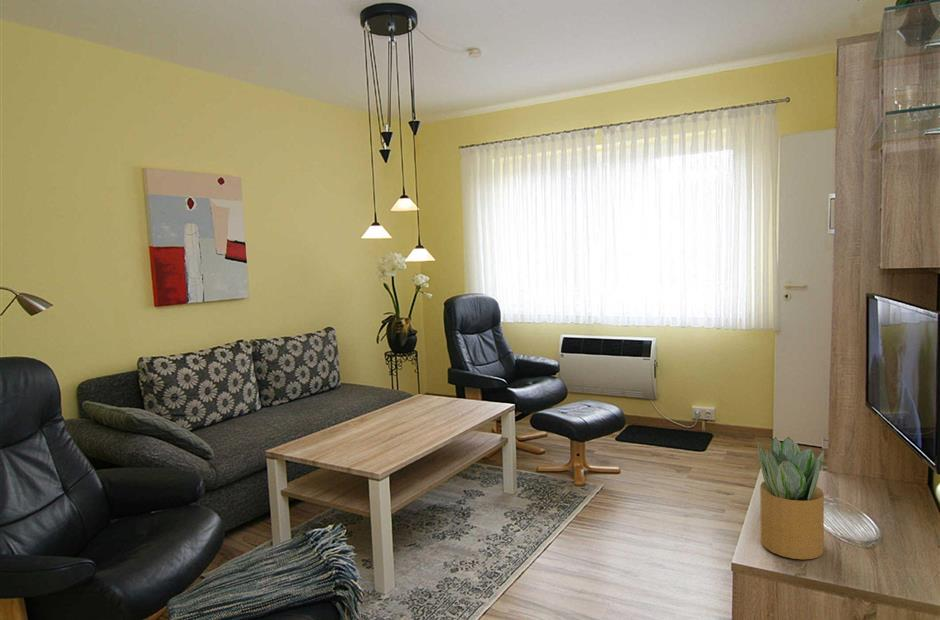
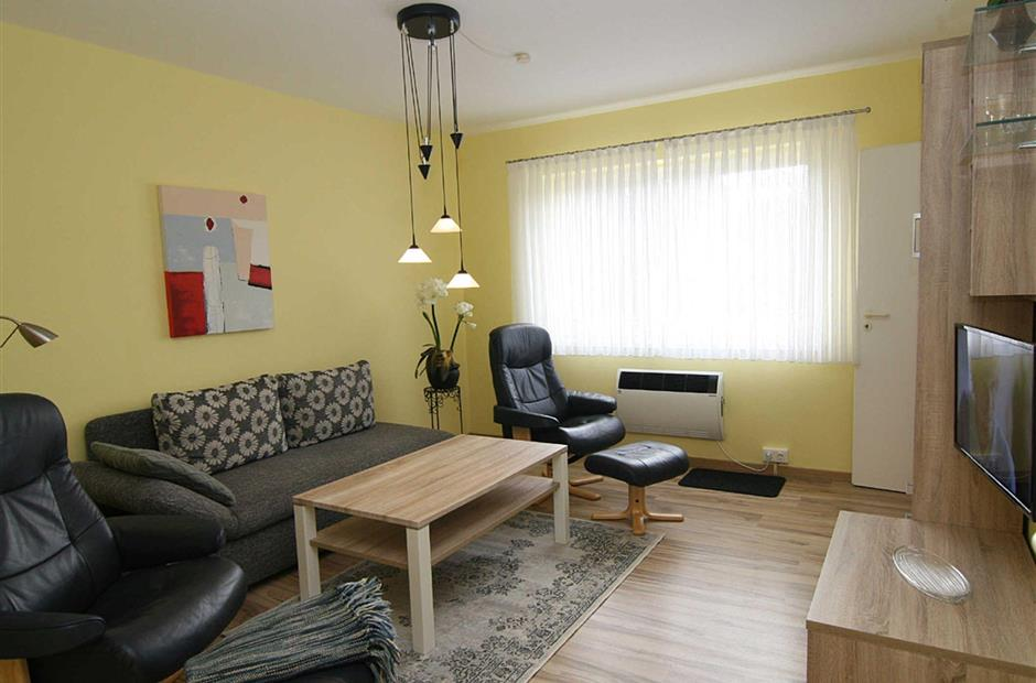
- potted plant [757,436,825,560]
